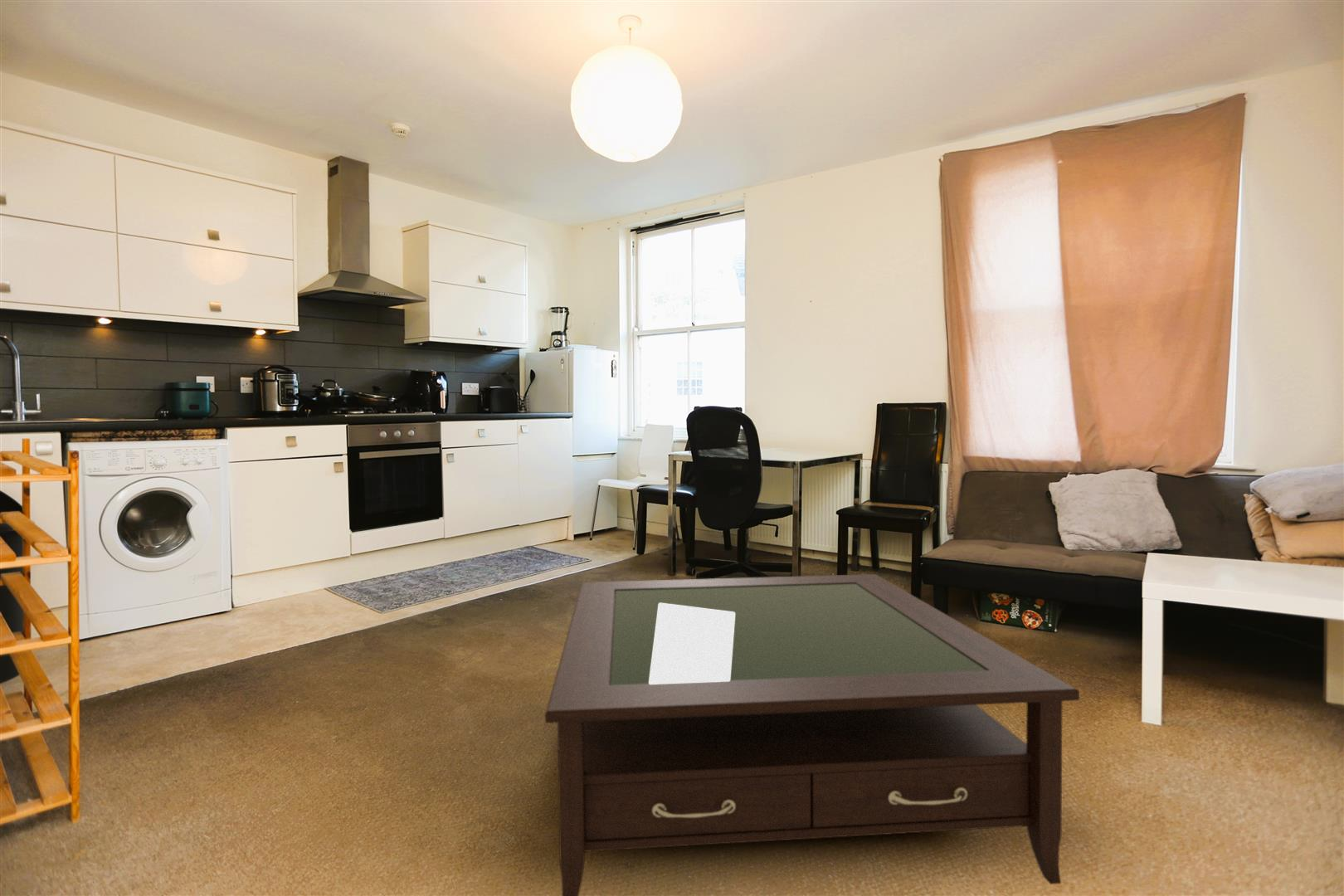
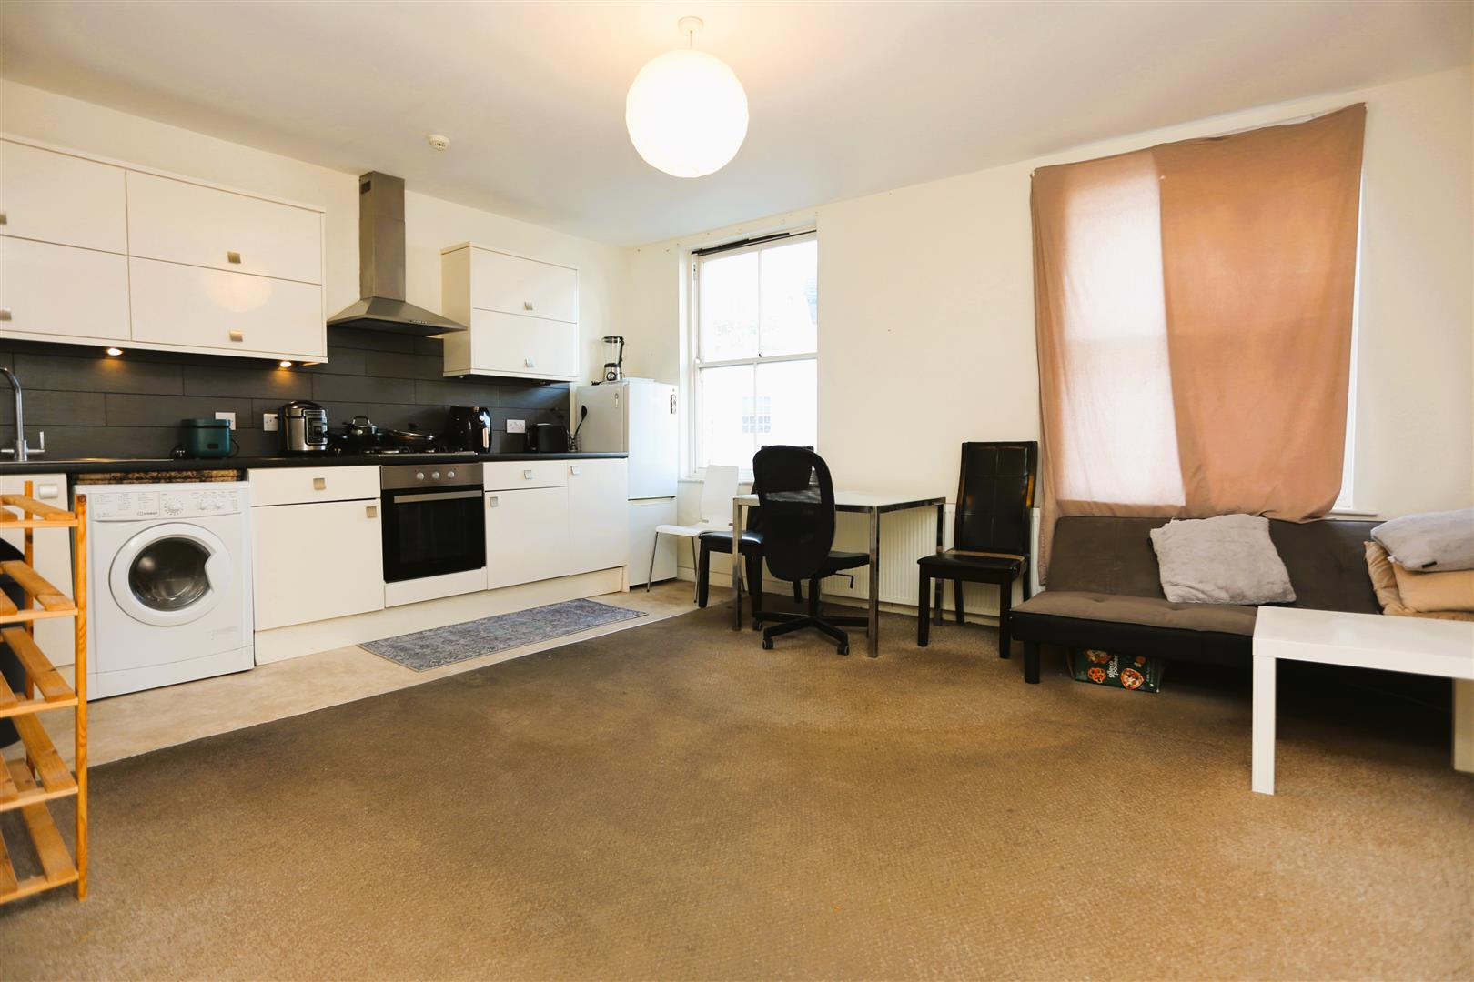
- coffee table [544,573,1080,896]
